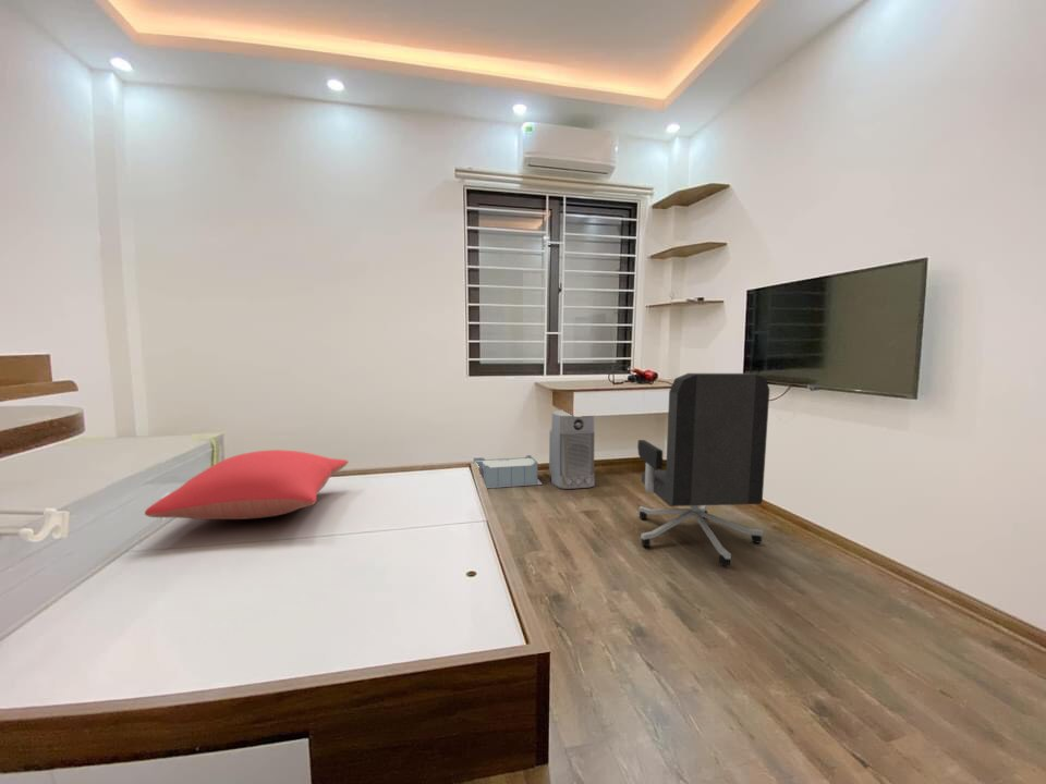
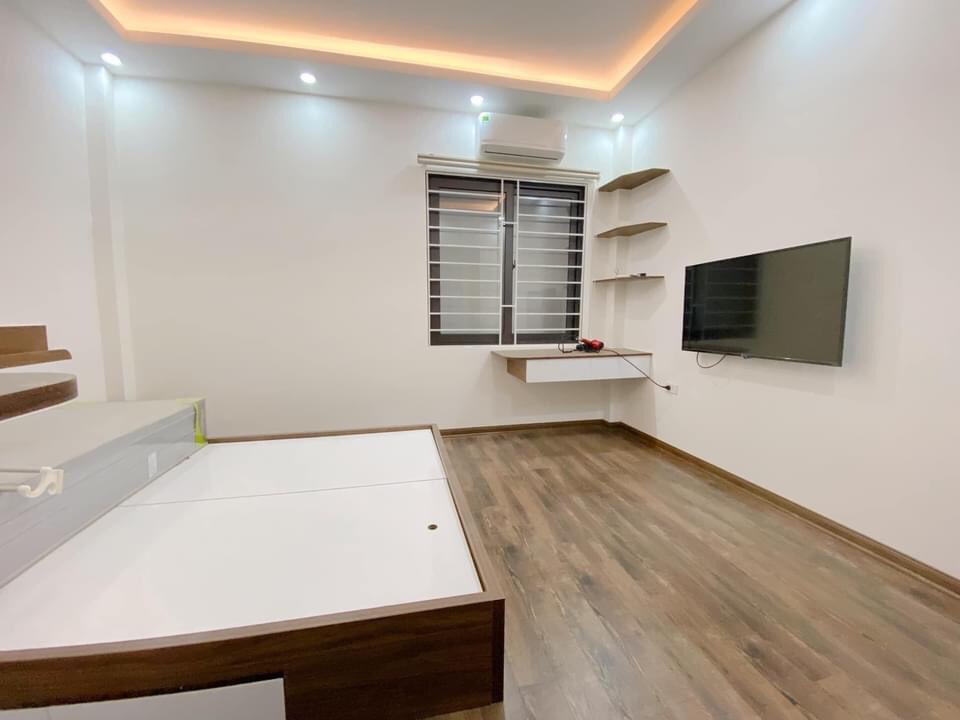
- office chair [636,372,770,566]
- air purifier [548,409,596,490]
- pillow [144,449,350,520]
- storage bin [473,454,544,489]
